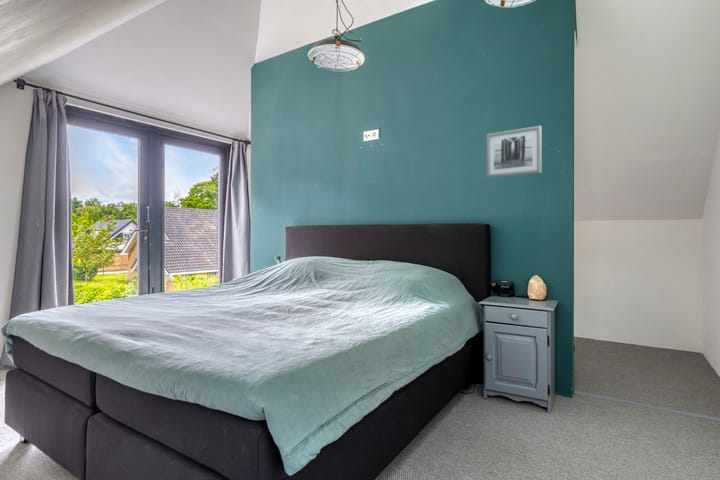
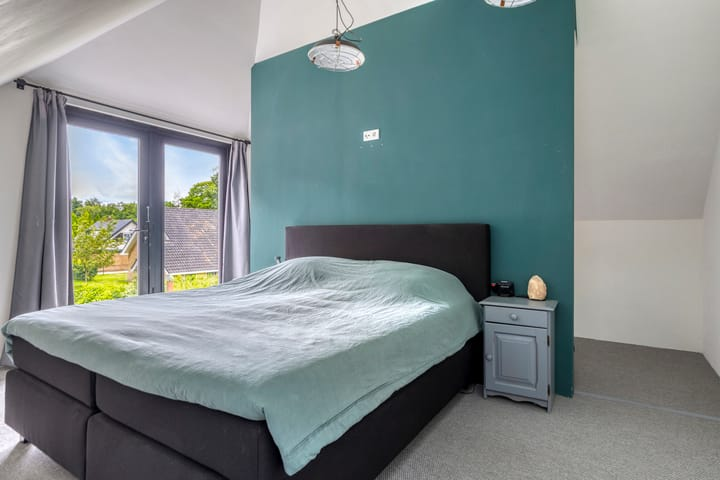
- wall art [485,124,542,179]
